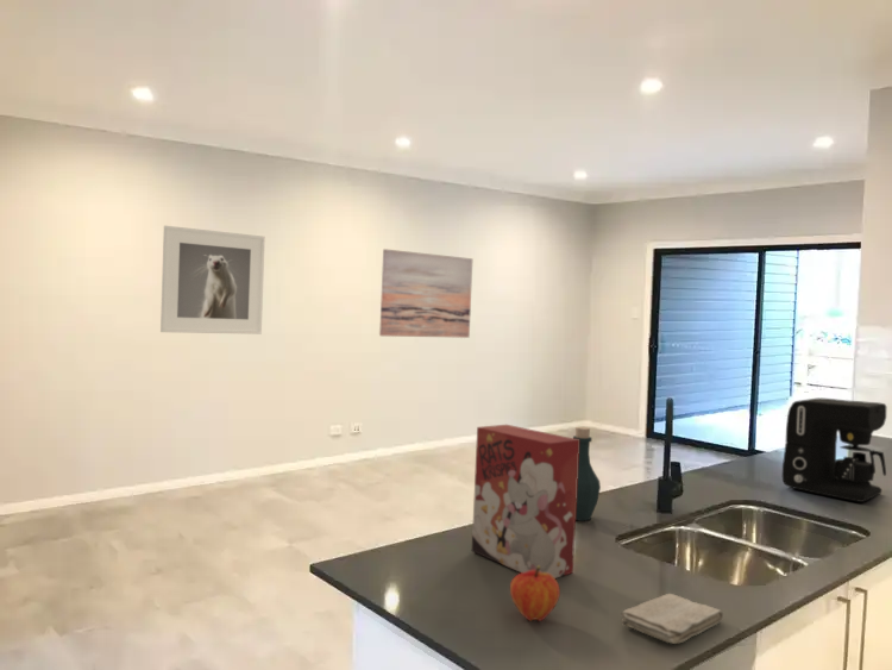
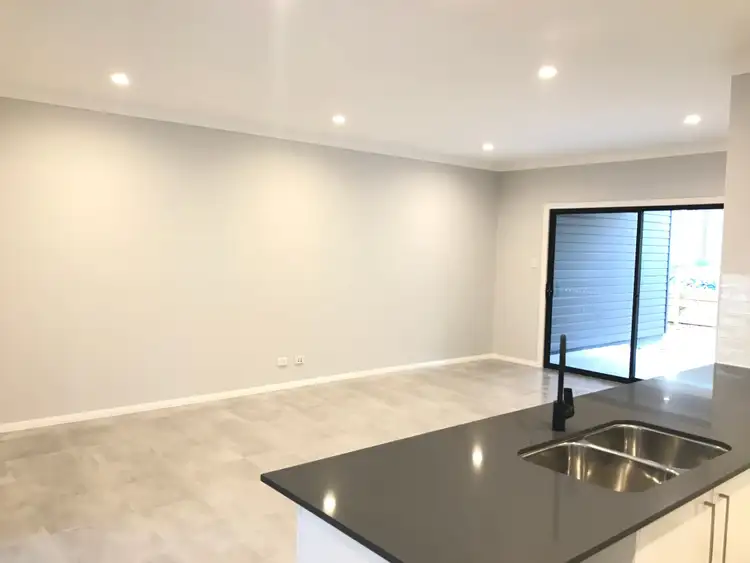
- coffee maker [781,396,887,503]
- bottle [572,426,602,521]
- wall art [378,248,473,339]
- fruit [509,566,561,622]
- washcloth [620,593,724,645]
- cereal box [471,424,579,580]
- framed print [159,225,266,336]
